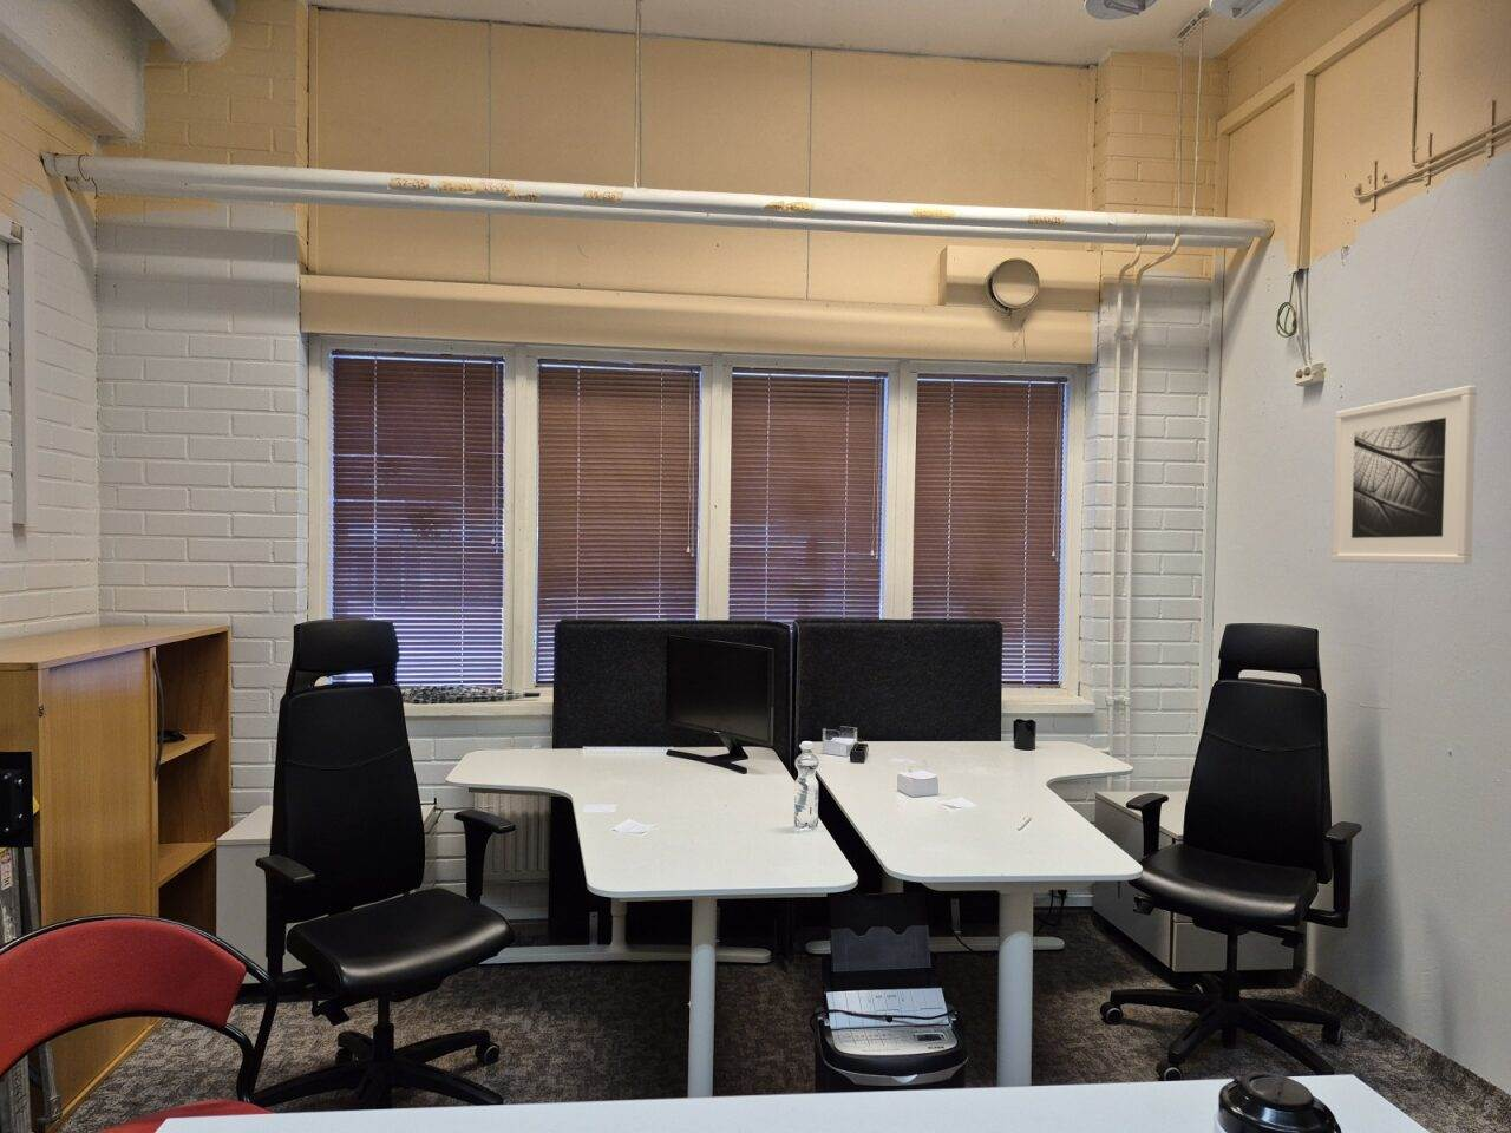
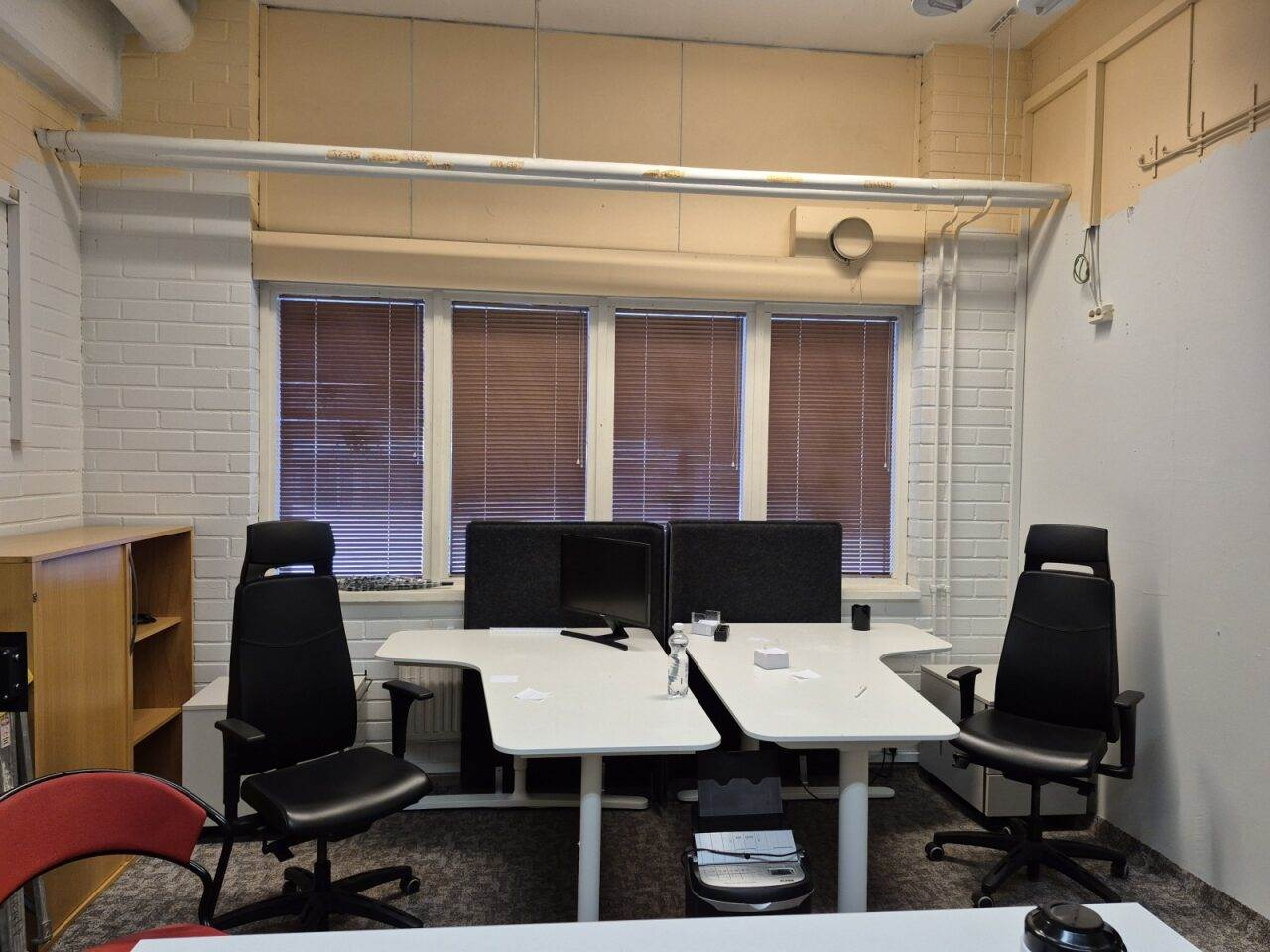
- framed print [1330,384,1476,565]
